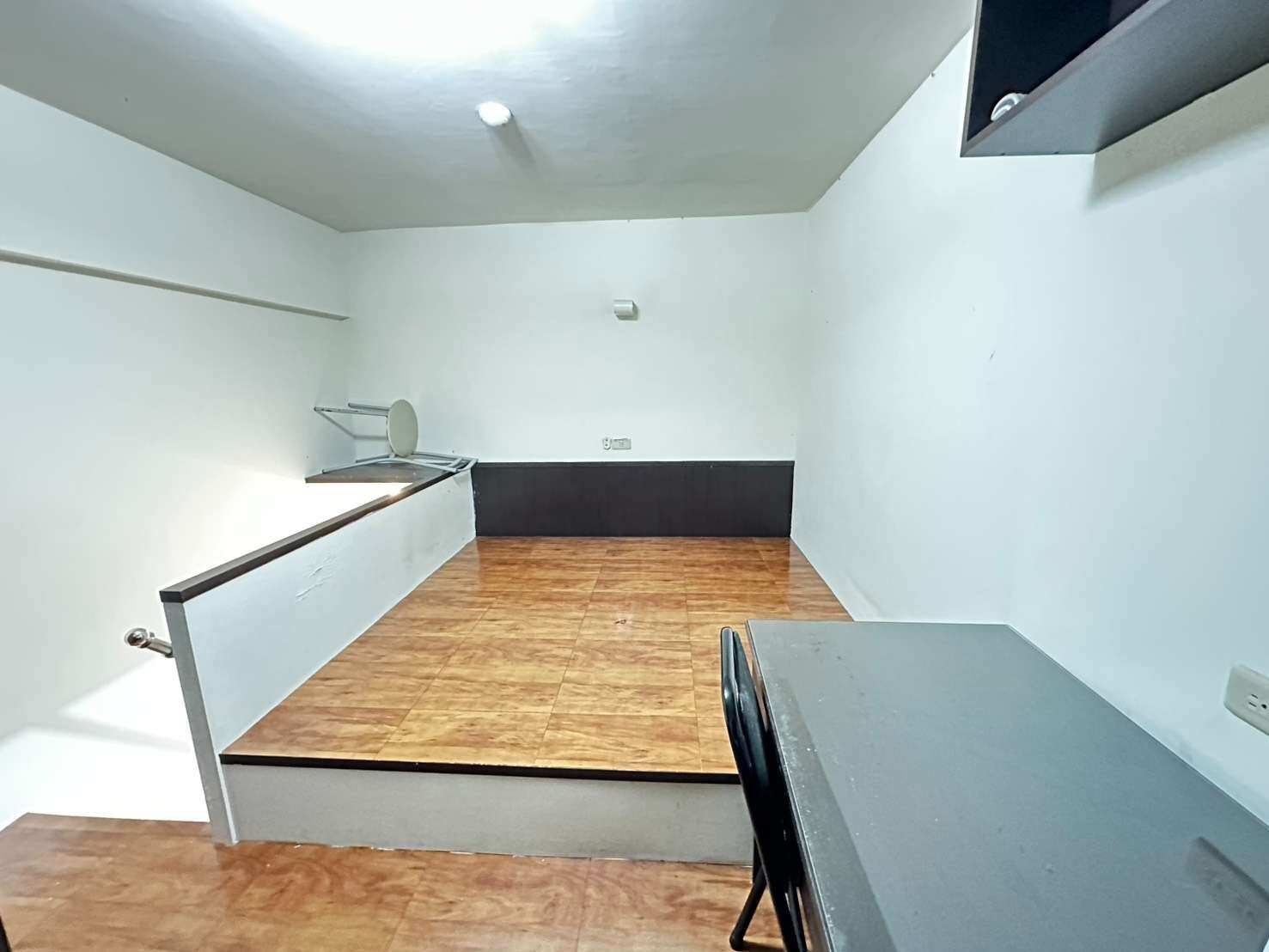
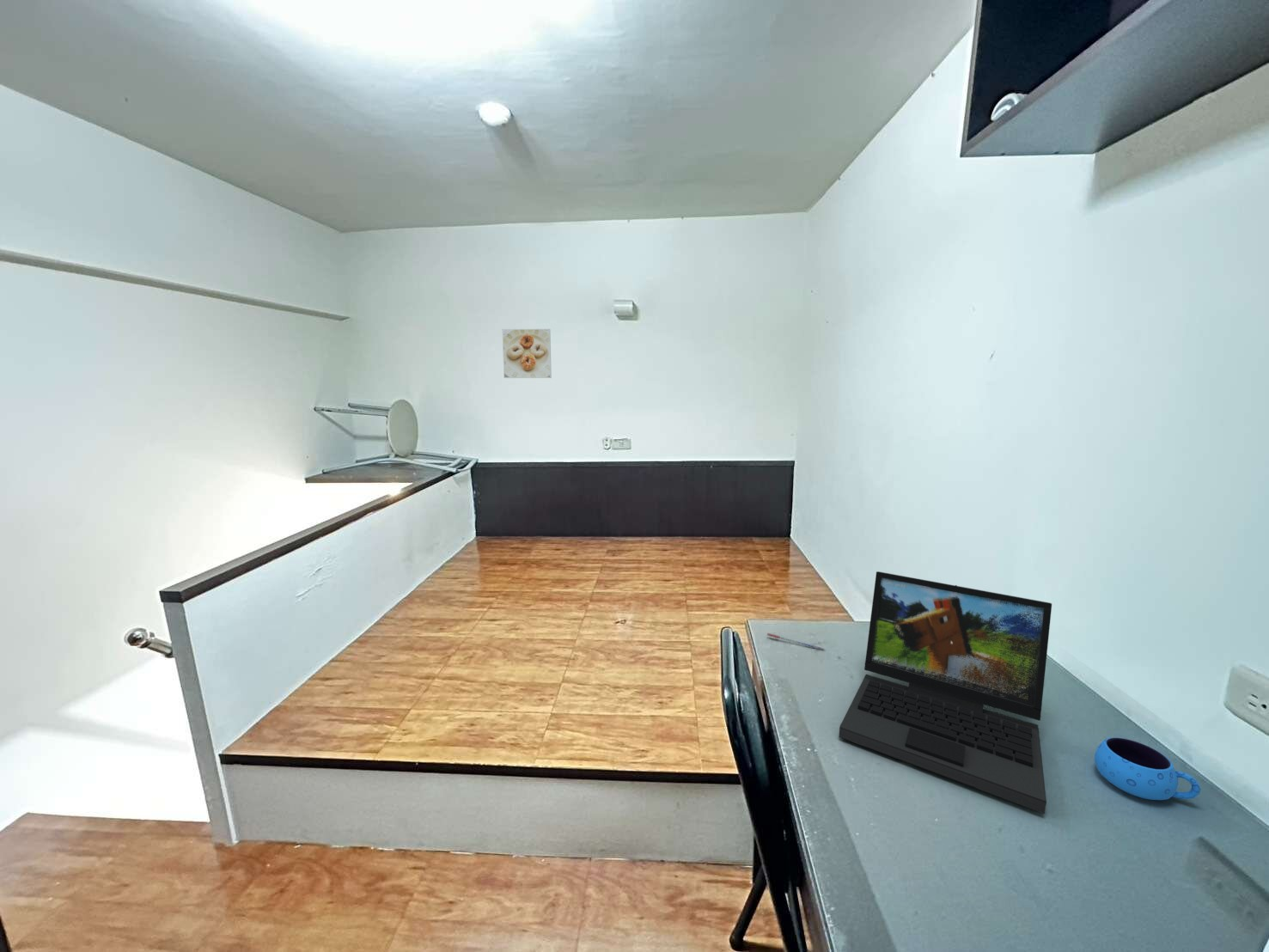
+ mug [1094,736,1201,801]
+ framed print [502,328,552,379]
+ pen [766,632,825,651]
+ laptop [839,571,1052,815]
